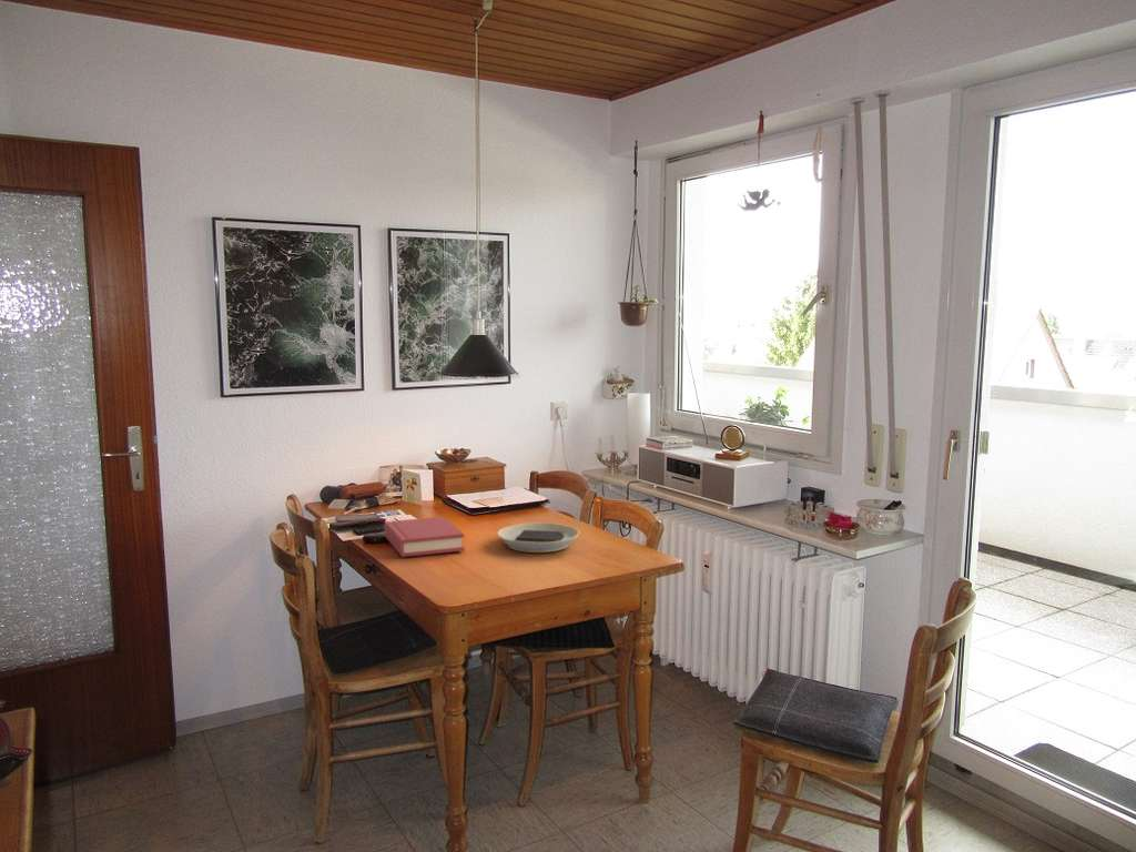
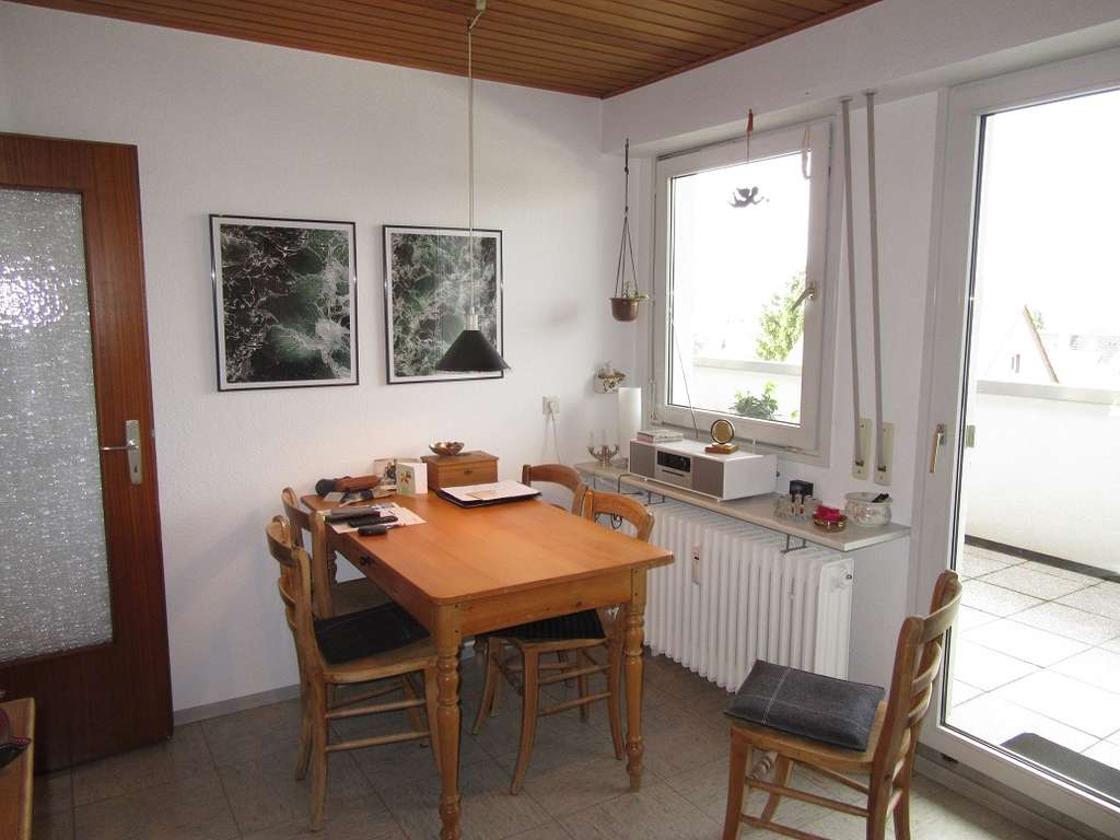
- plate [496,521,580,554]
- hardback book [383,516,465,558]
